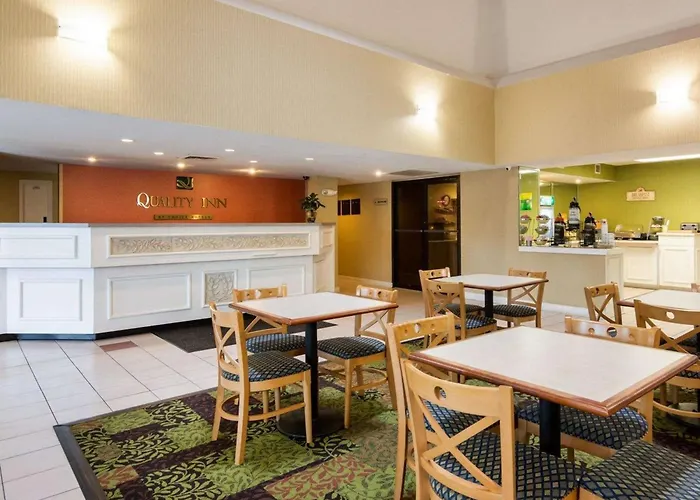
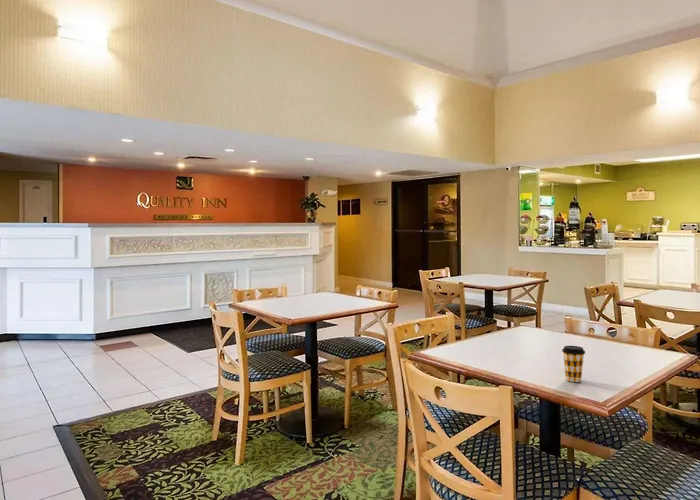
+ coffee cup [561,345,586,383]
